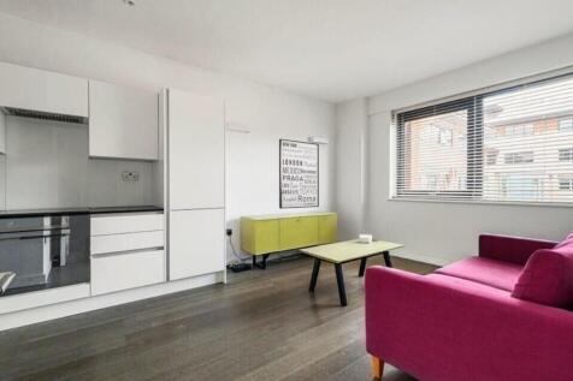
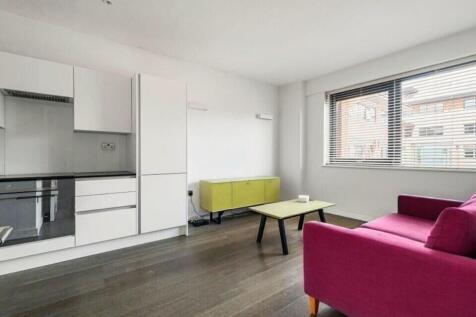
- wall art [278,138,320,210]
